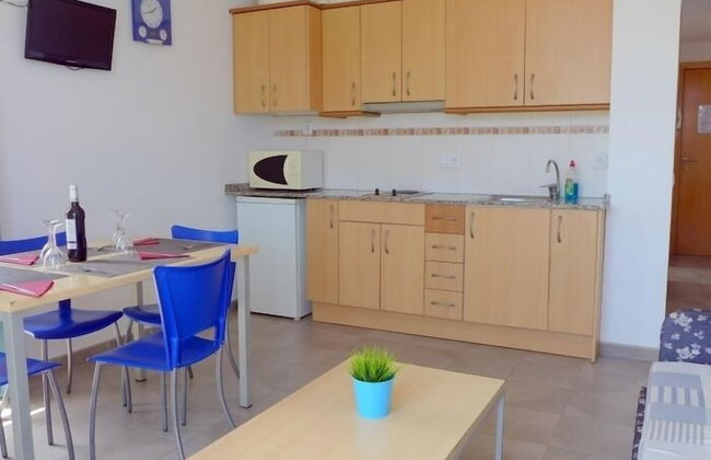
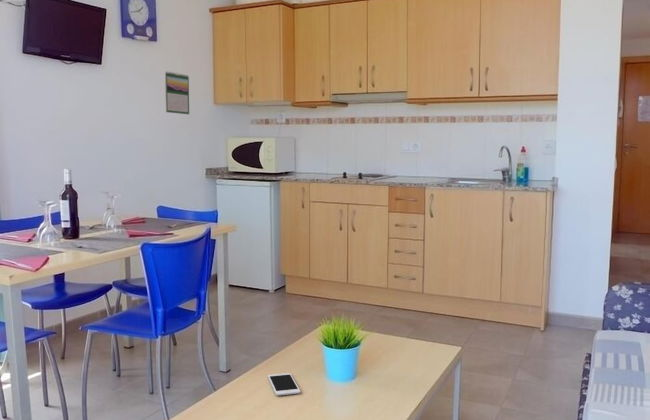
+ cell phone [267,372,301,397]
+ calendar [164,70,190,115]
